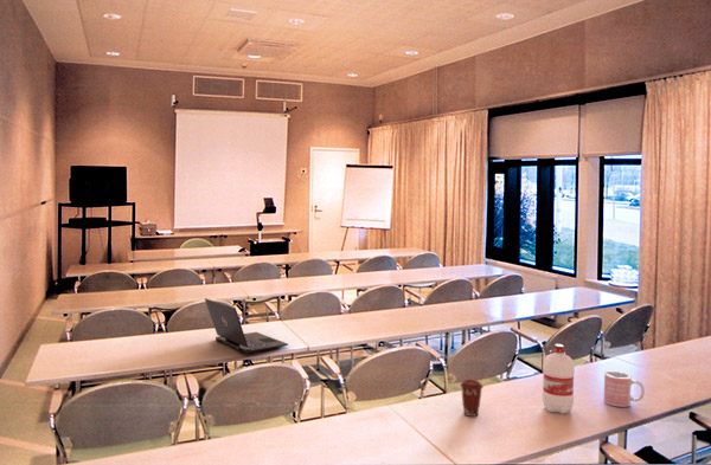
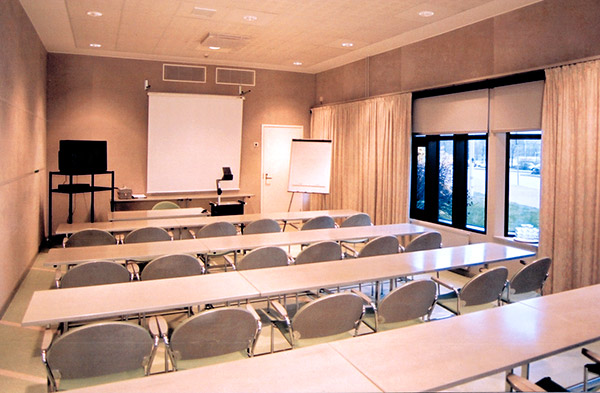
- water bottle [542,343,576,414]
- mug [603,370,646,408]
- coffee cup [459,379,485,418]
- laptop [204,297,289,354]
